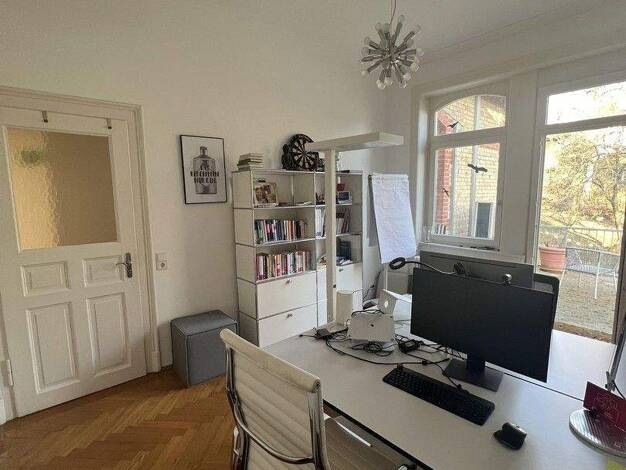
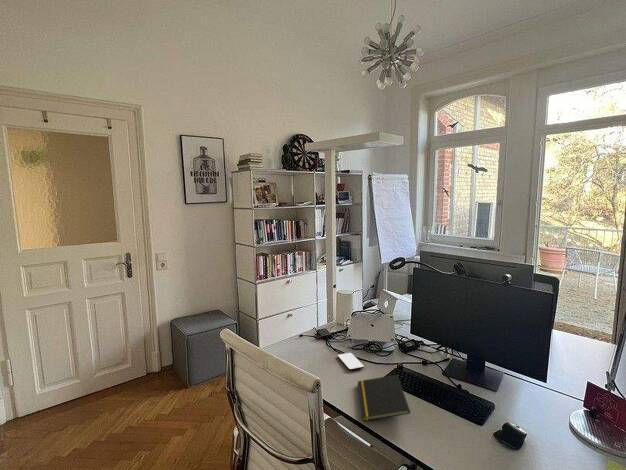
+ smartphone [337,352,365,371]
+ notepad [357,374,411,422]
